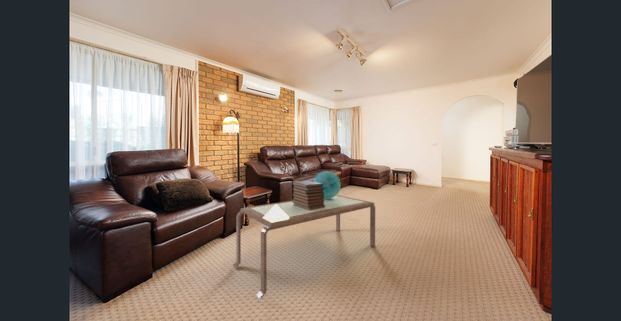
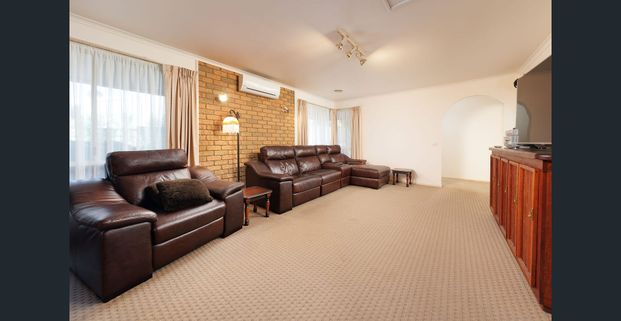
- book stack [291,180,325,211]
- coffee table [232,194,376,299]
- decorative globe [312,170,342,199]
